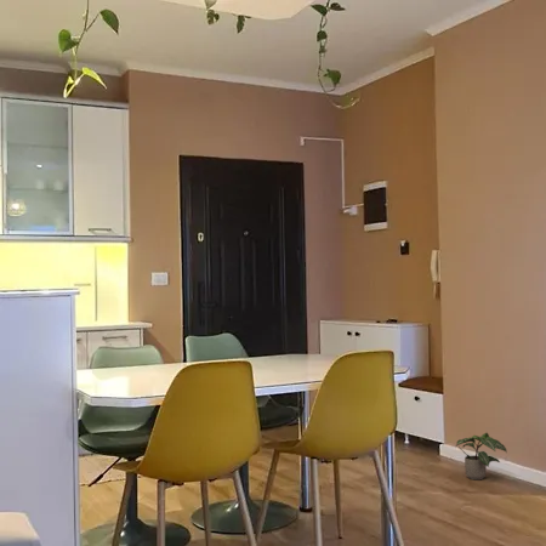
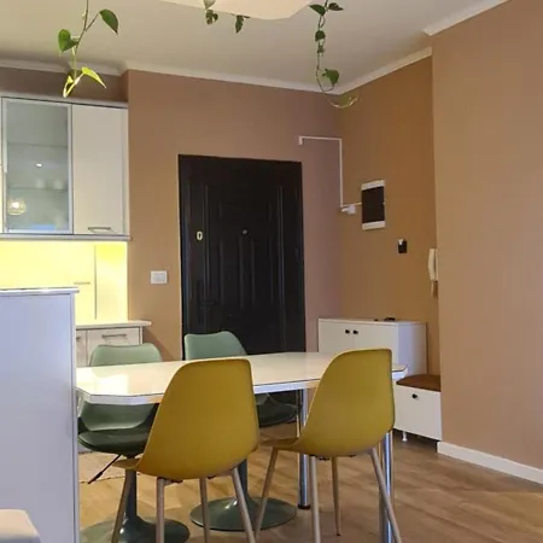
- potted plant [454,432,508,480]
